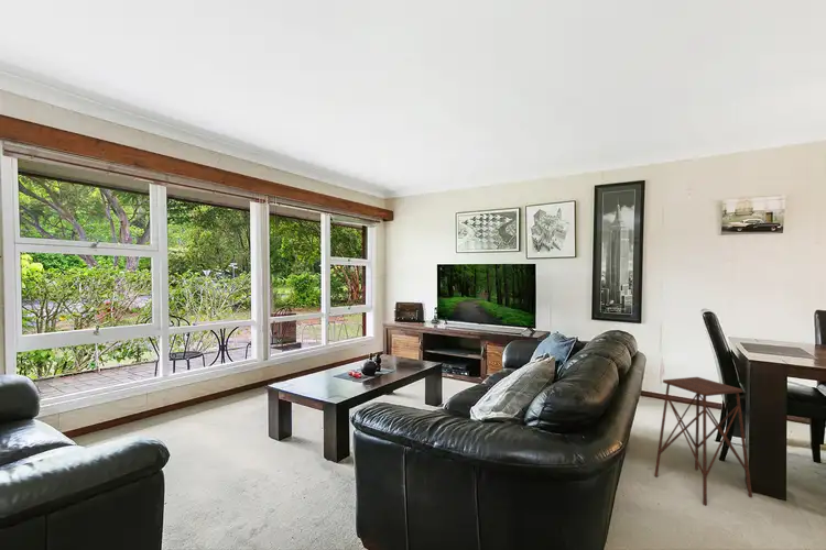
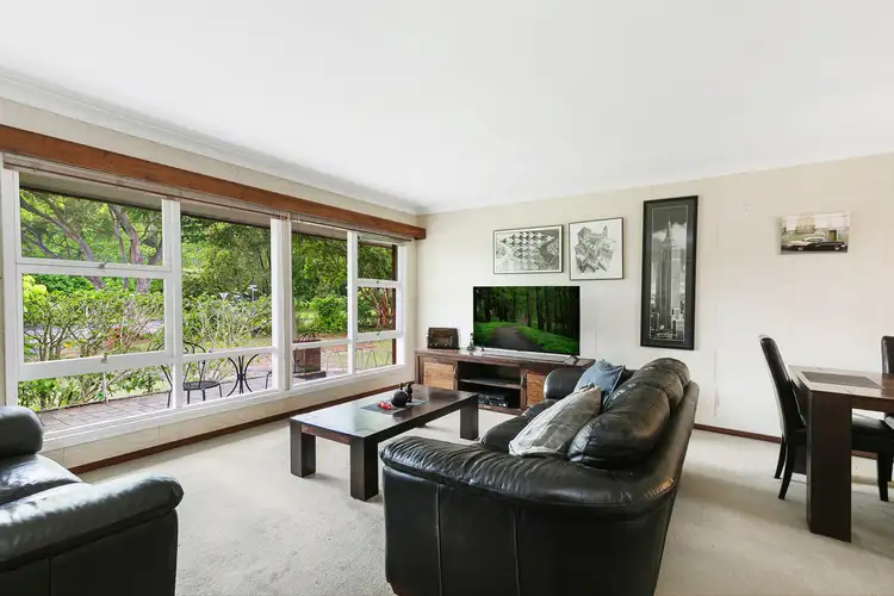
- side table [653,376,753,507]
